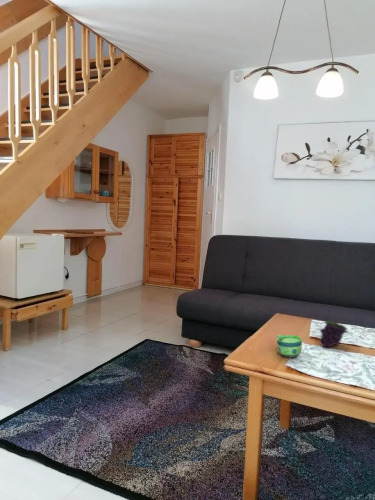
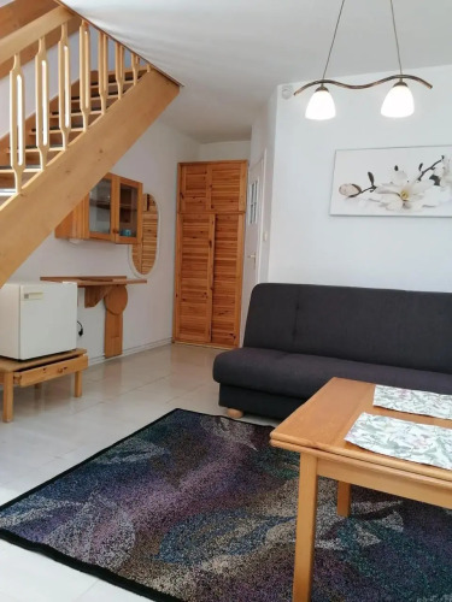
- fruit [319,319,349,348]
- cup [276,334,303,358]
